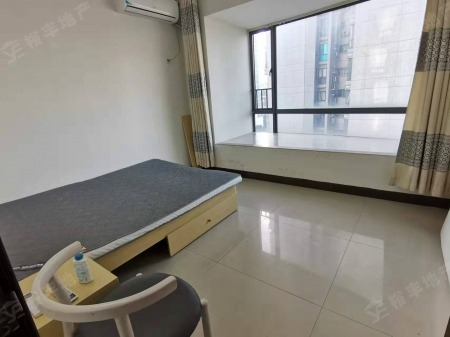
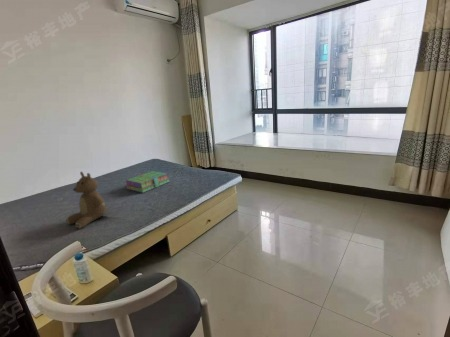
+ teddy bear [65,171,107,229]
+ stack of books [125,170,171,194]
